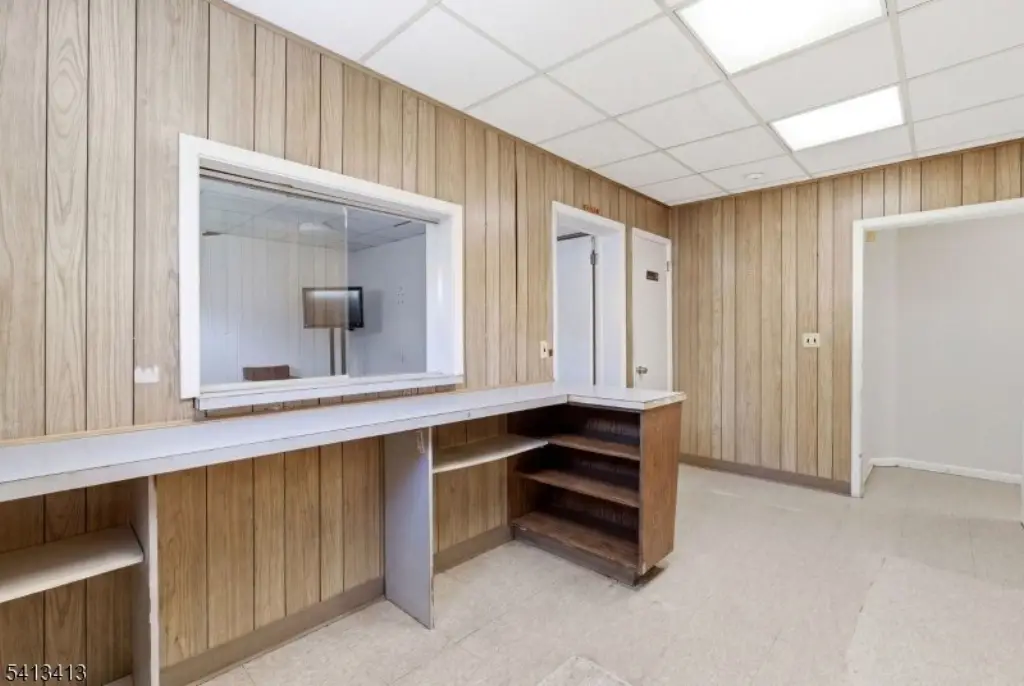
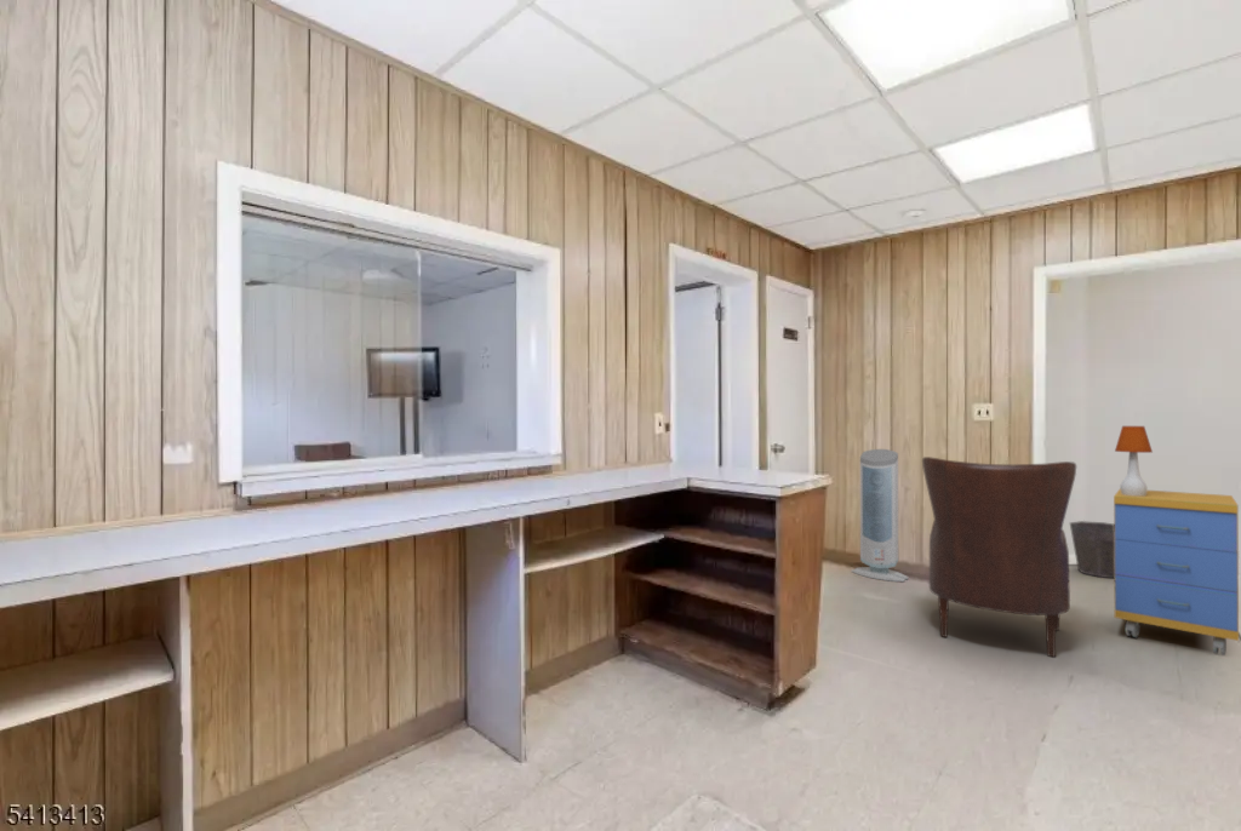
+ chair [921,455,1077,659]
+ waste bin [1069,520,1115,579]
+ storage cabinet [1113,488,1240,657]
+ table lamp [1114,425,1154,497]
+ air purifier [851,448,910,583]
